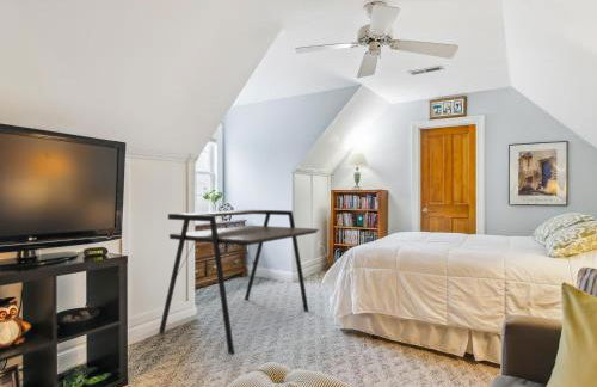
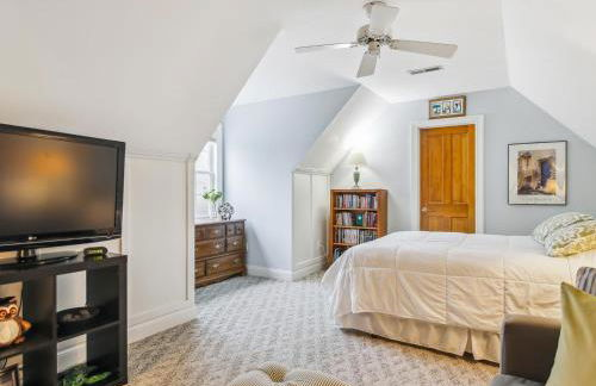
- desk [158,209,320,355]
